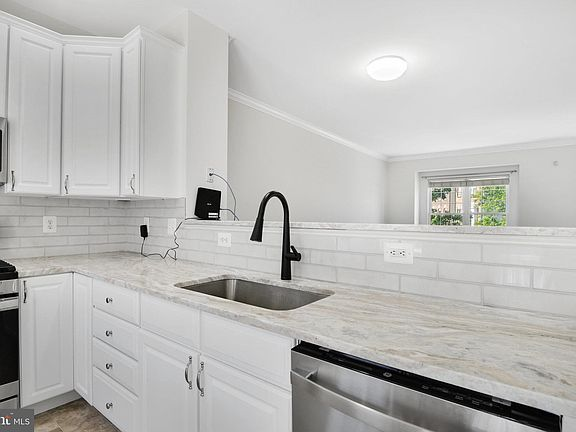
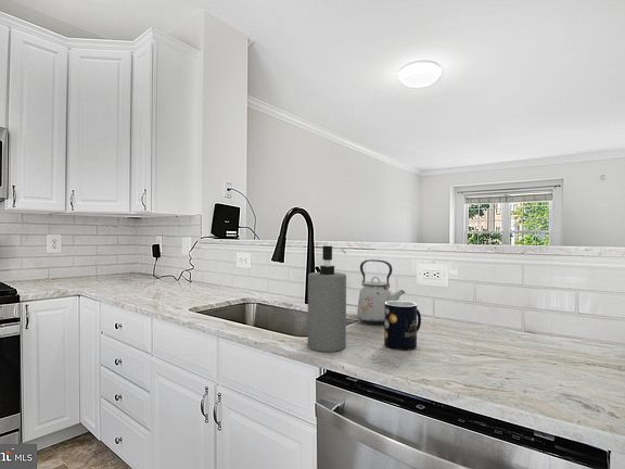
+ kettle [356,258,407,326]
+ mug [383,300,422,352]
+ soap dispenser [307,245,347,353]
